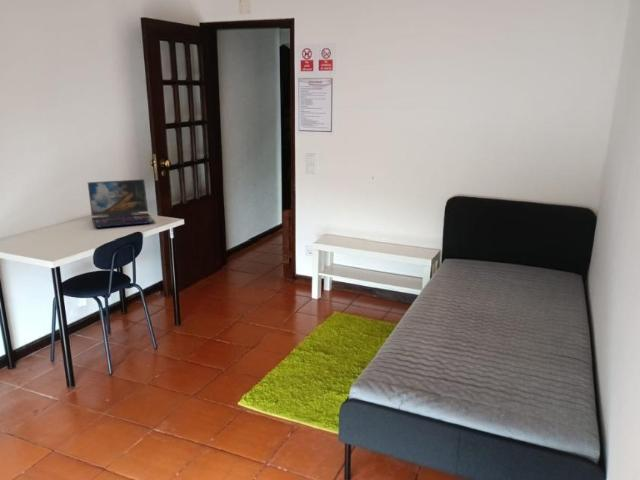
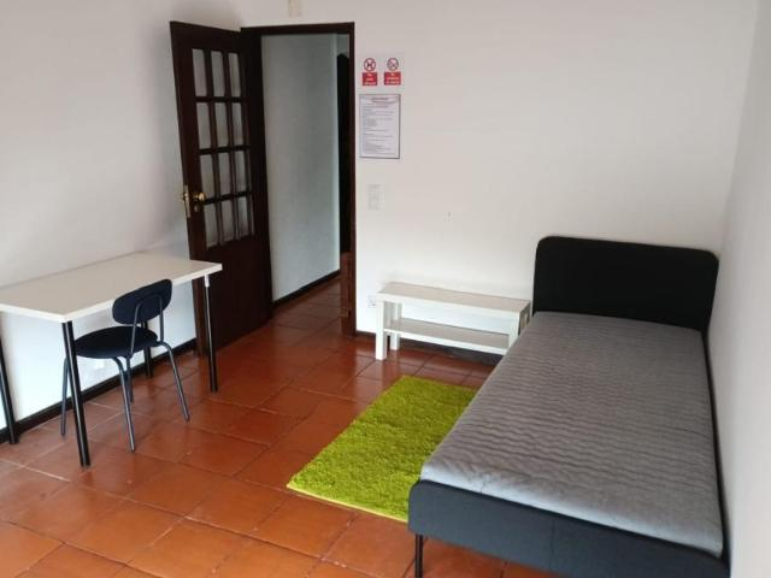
- laptop [87,178,155,229]
